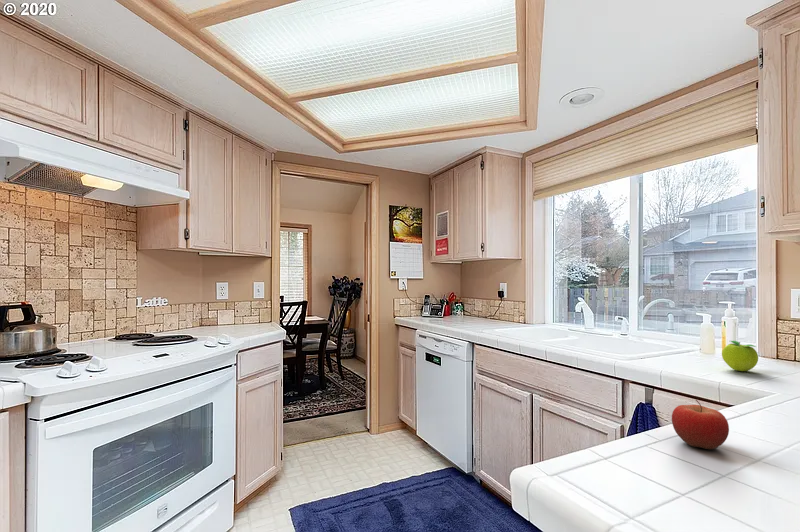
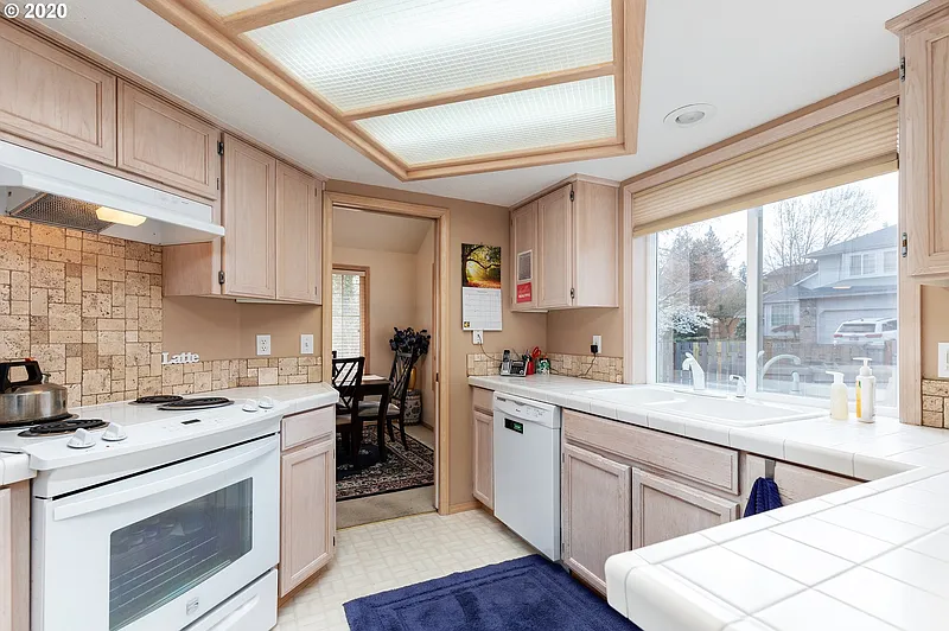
- fruit [671,399,730,450]
- fruit [721,340,759,372]
